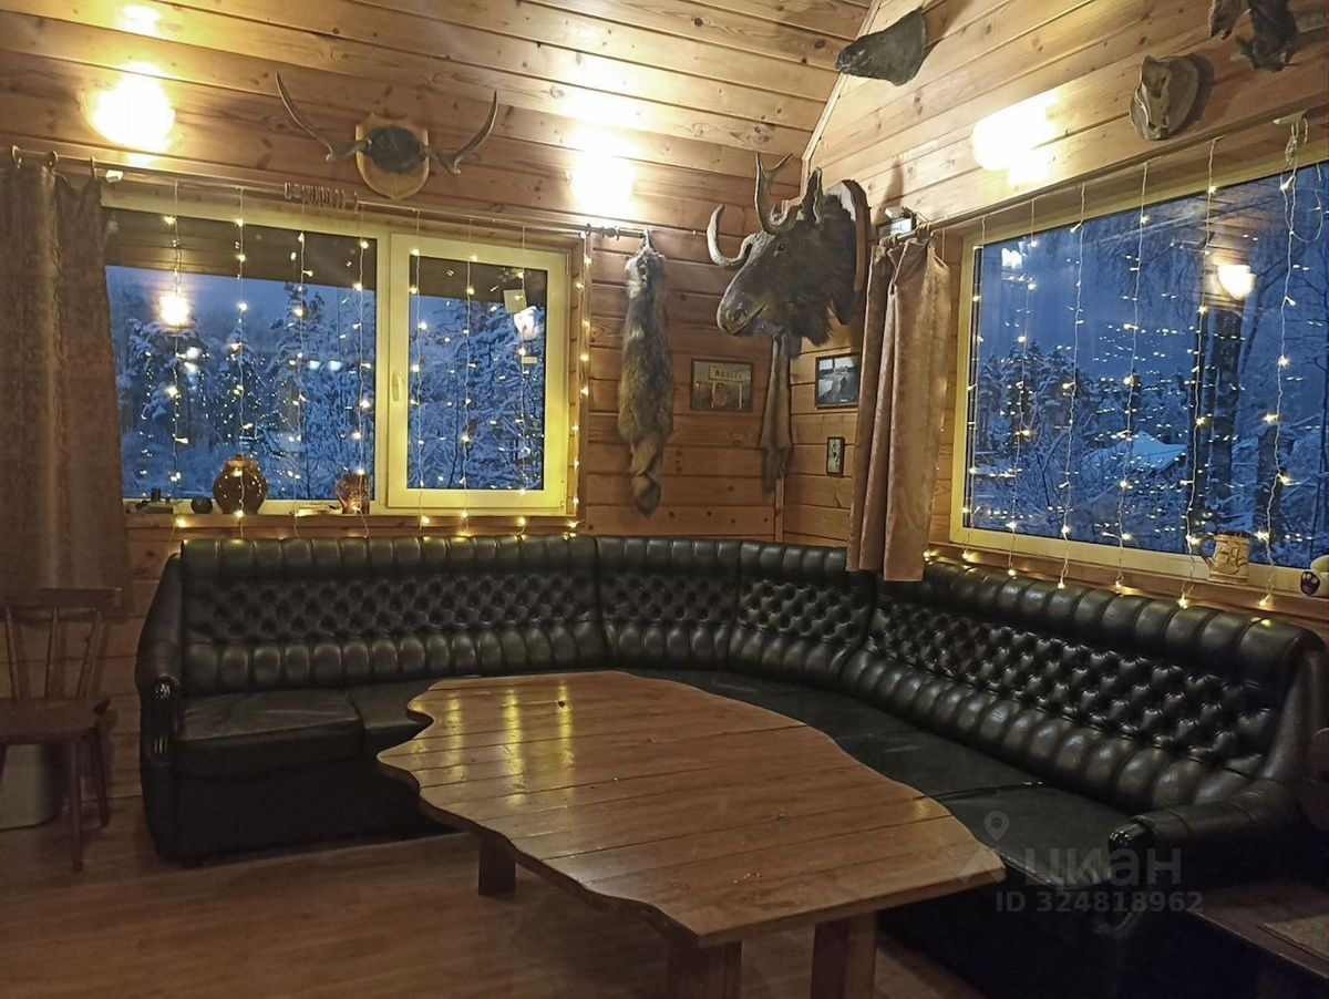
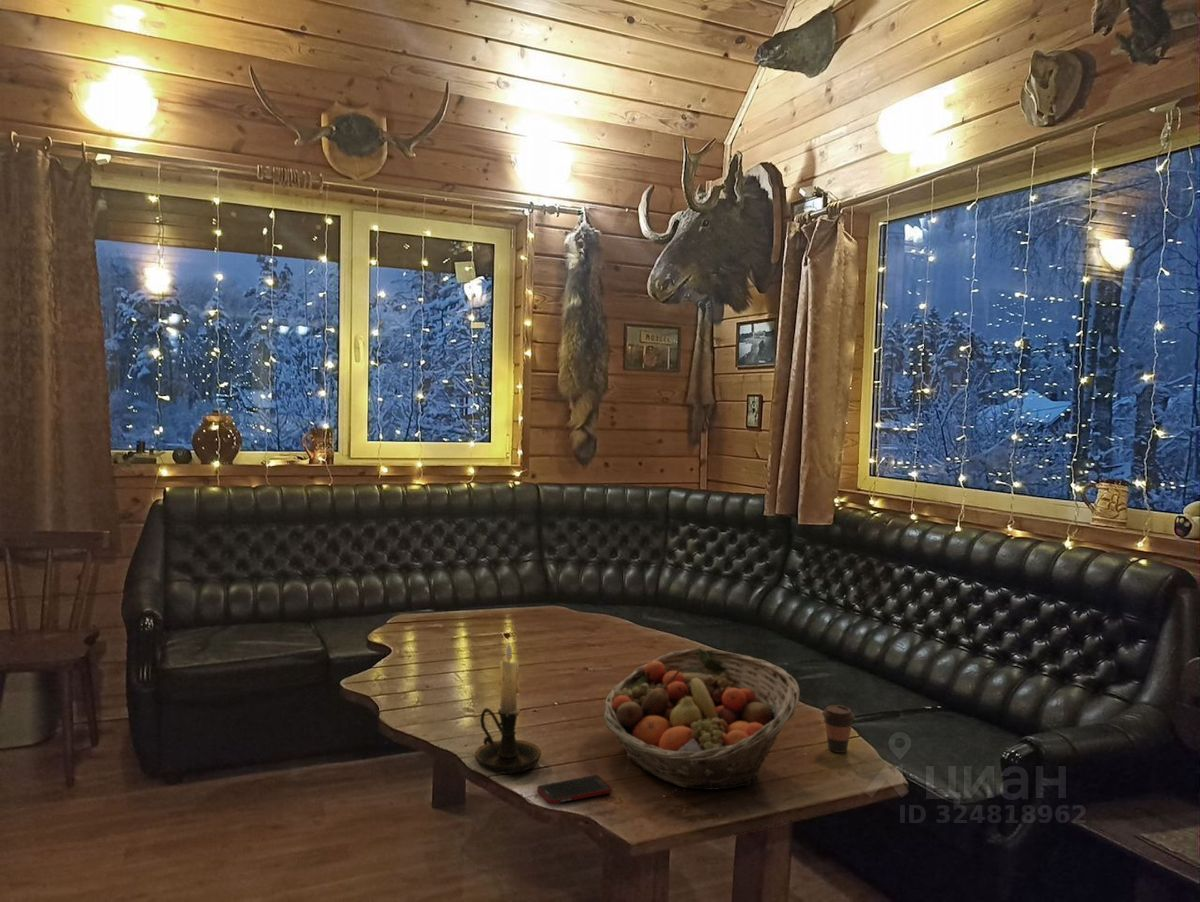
+ fruit basket [602,647,801,791]
+ coffee cup [821,704,856,754]
+ cell phone [536,774,613,805]
+ candle holder [474,641,542,775]
